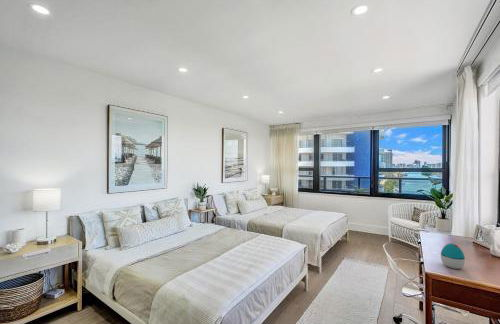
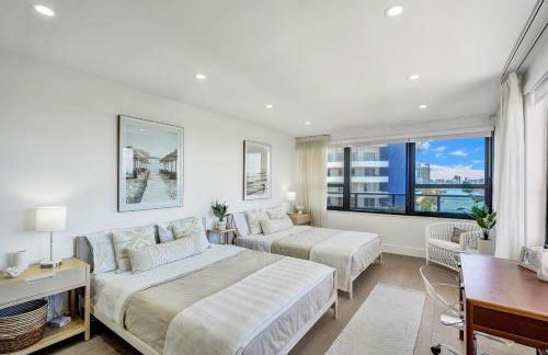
- decorative egg [440,242,466,270]
